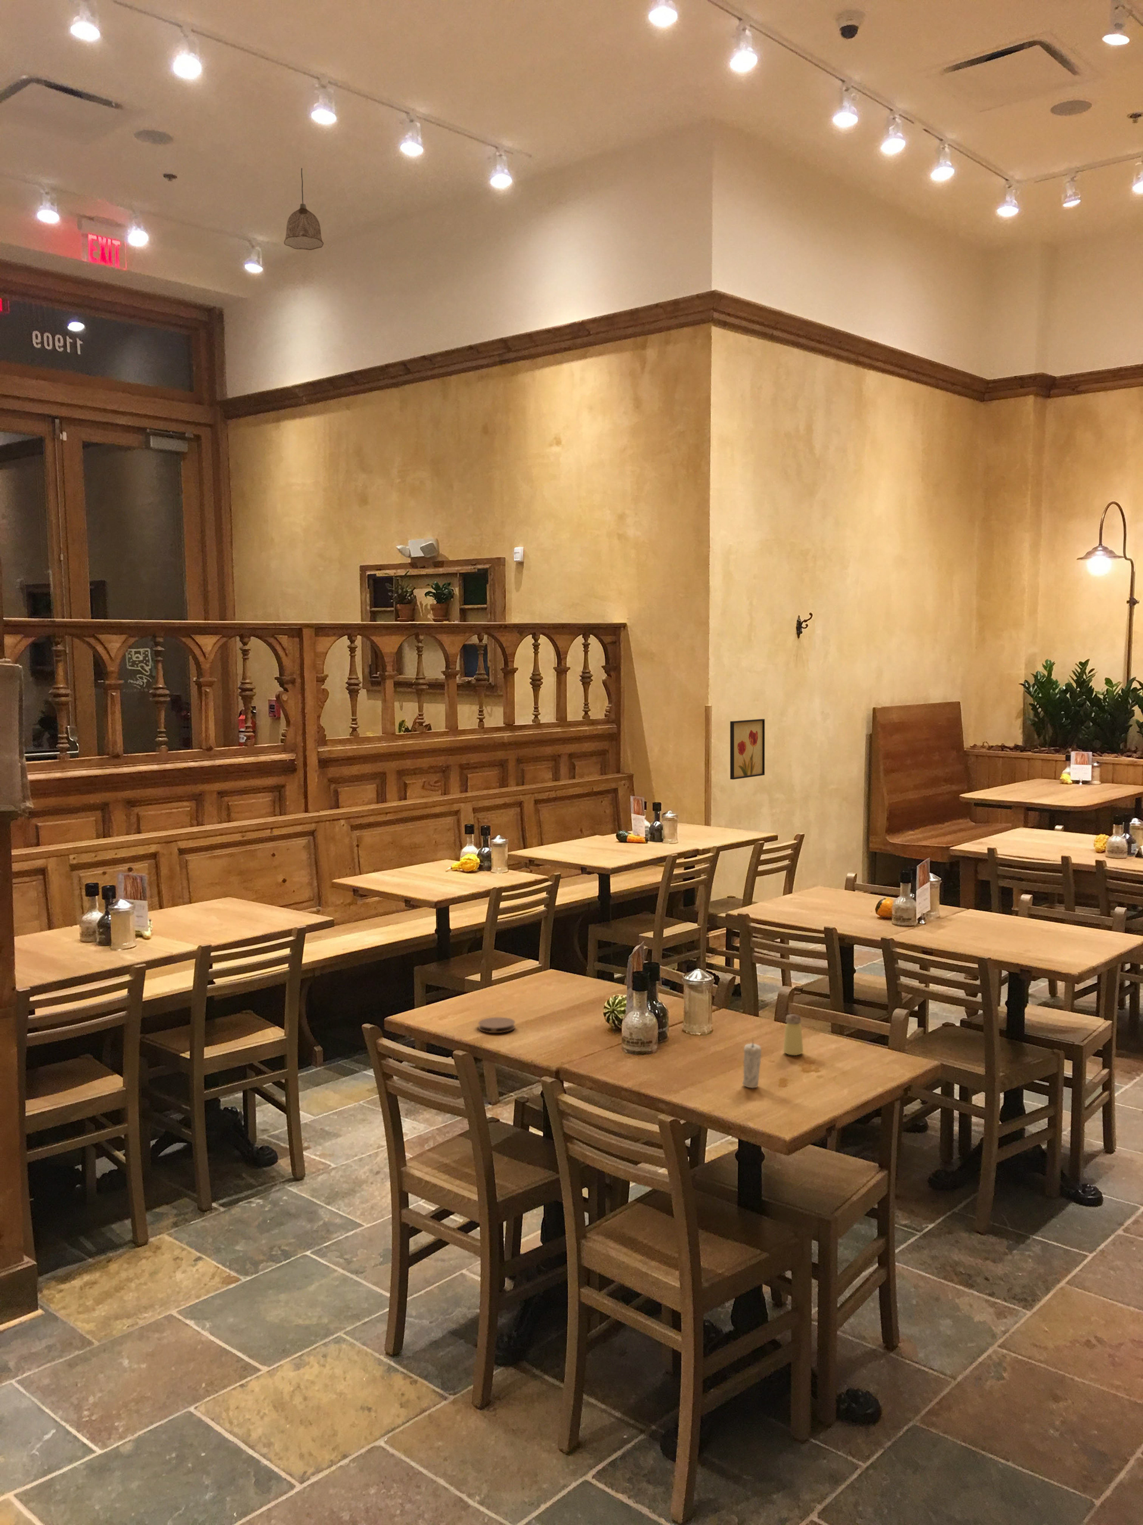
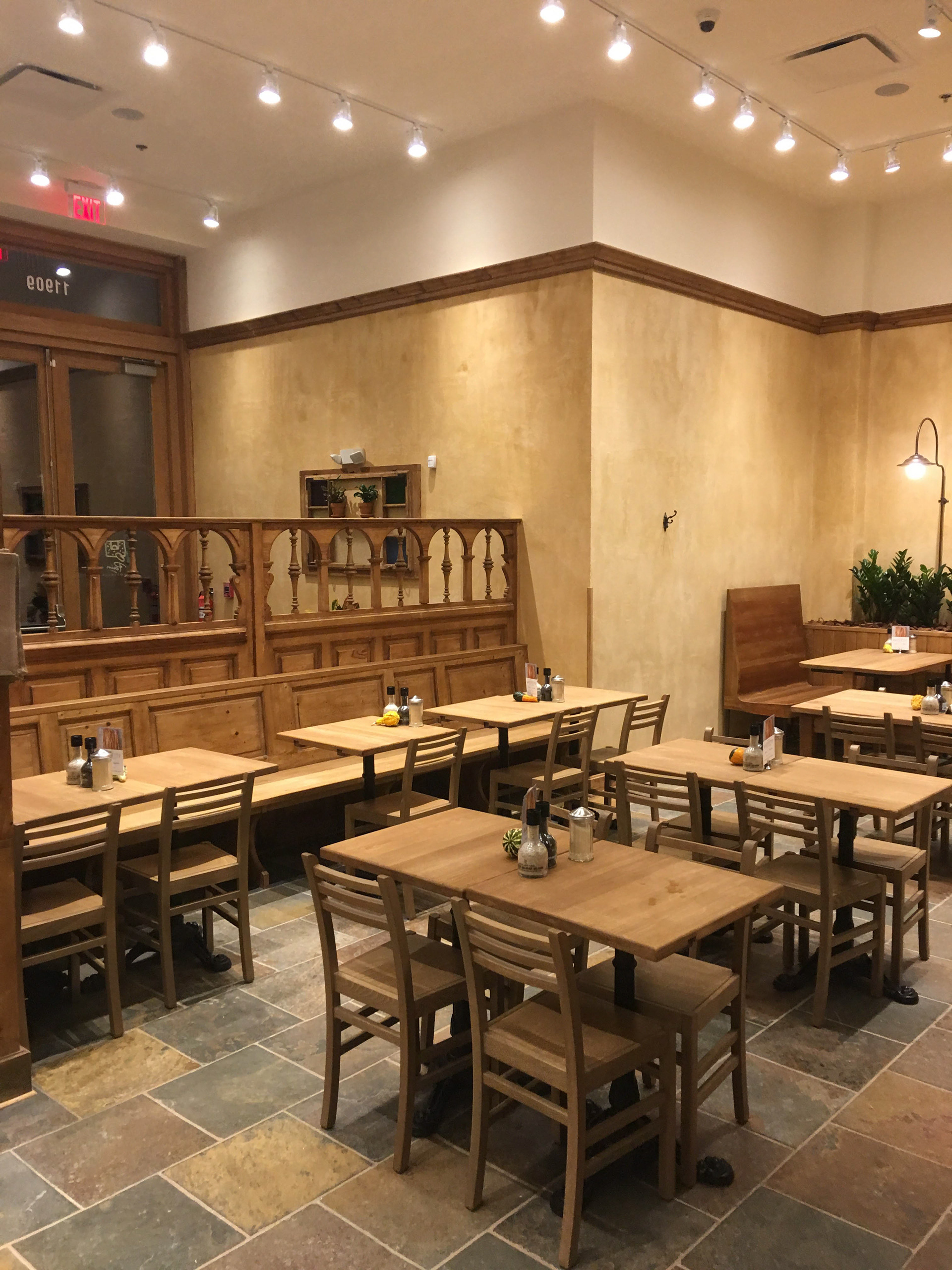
- saltshaker [783,1013,803,1057]
- candle [742,1036,762,1088]
- pendant lamp [283,167,324,251]
- coaster [478,1017,515,1034]
- wall art [730,718,766,781]
